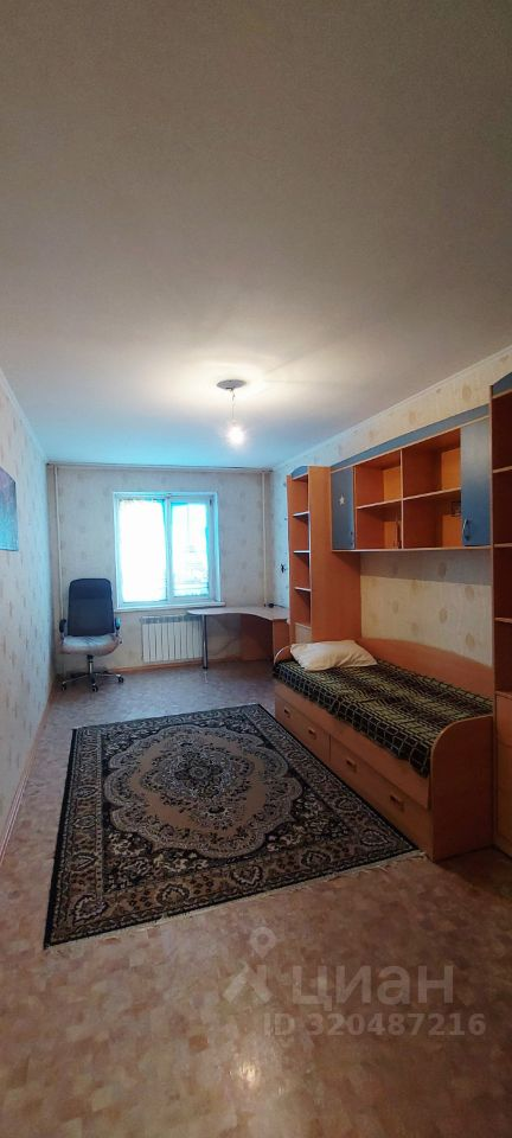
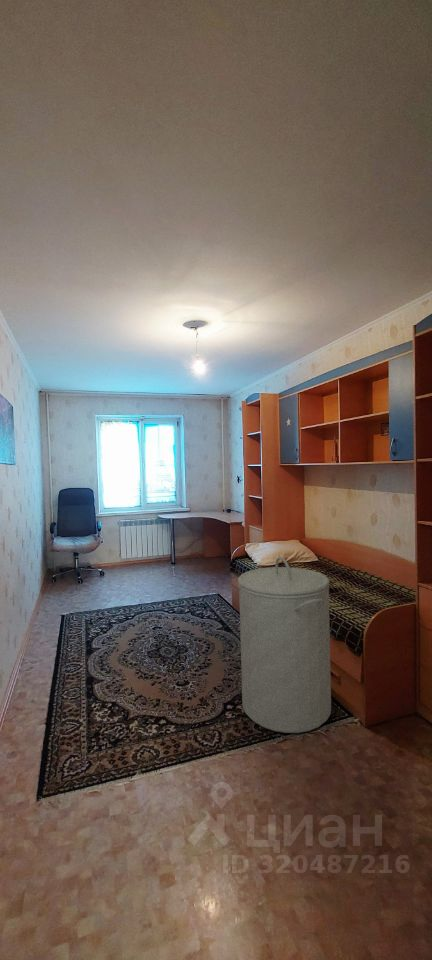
+ laundry hamper [237,556,332,734]
